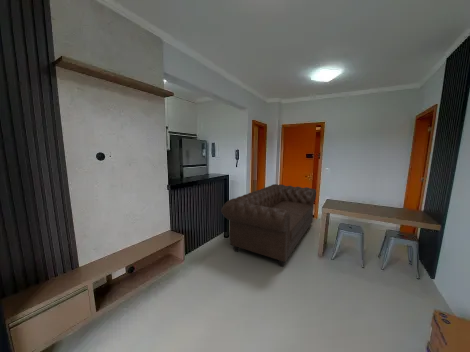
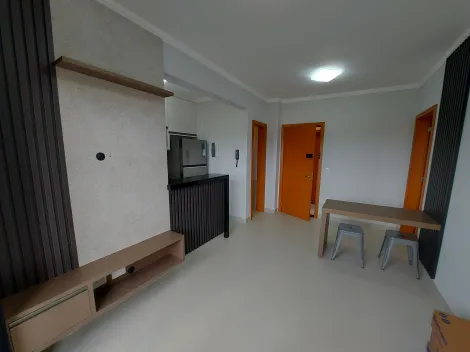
- sofa [220,183,317,268]
